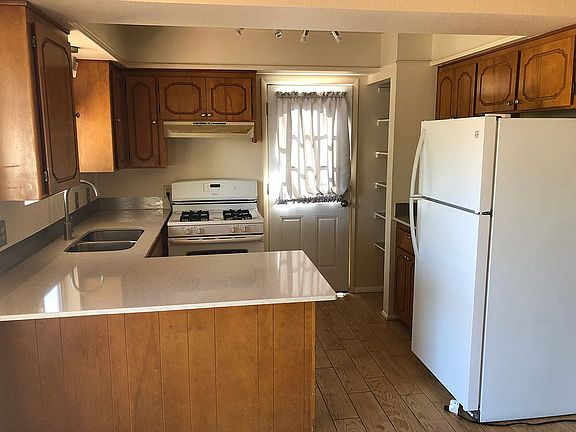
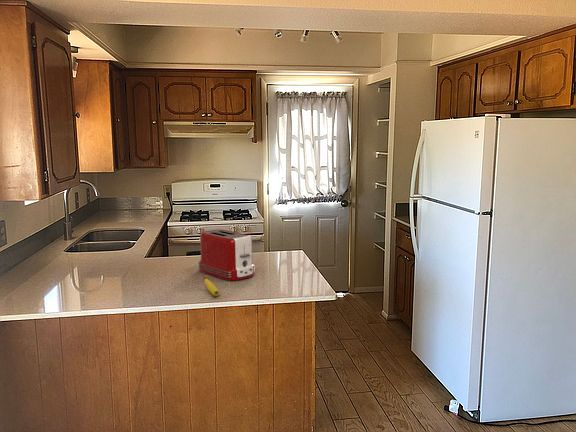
+ toaster [198,229,256,281]
+ banana [202,276,221,297]
